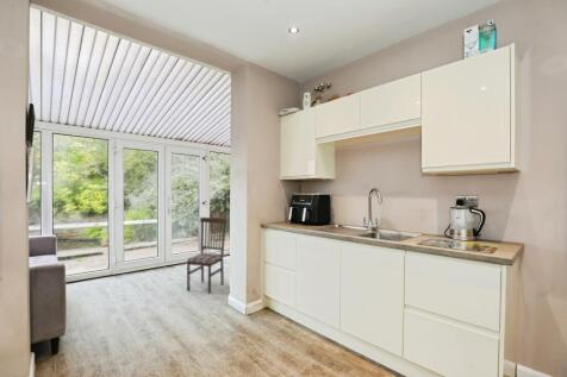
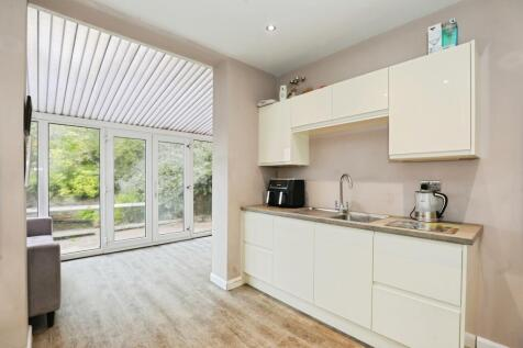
- dining chair [186,216,228,295]
